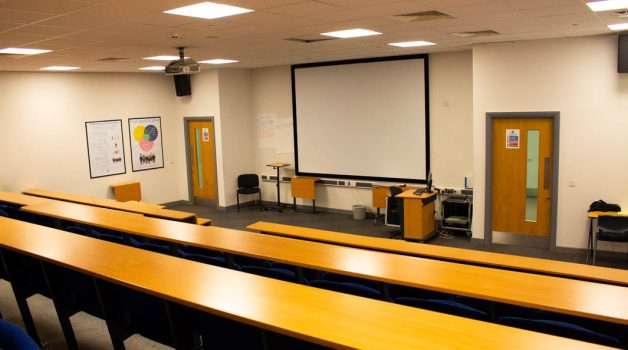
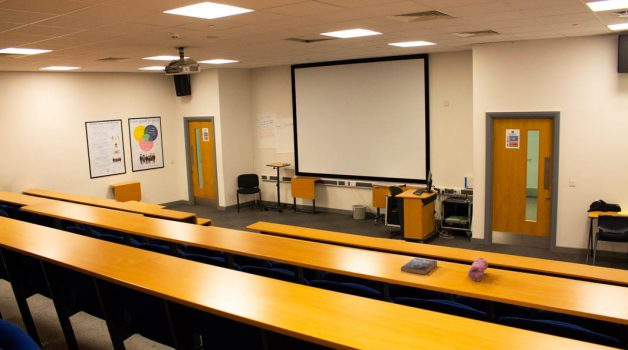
+ pencil case [467,257,489,282]
+ book [400,257,438,276]
